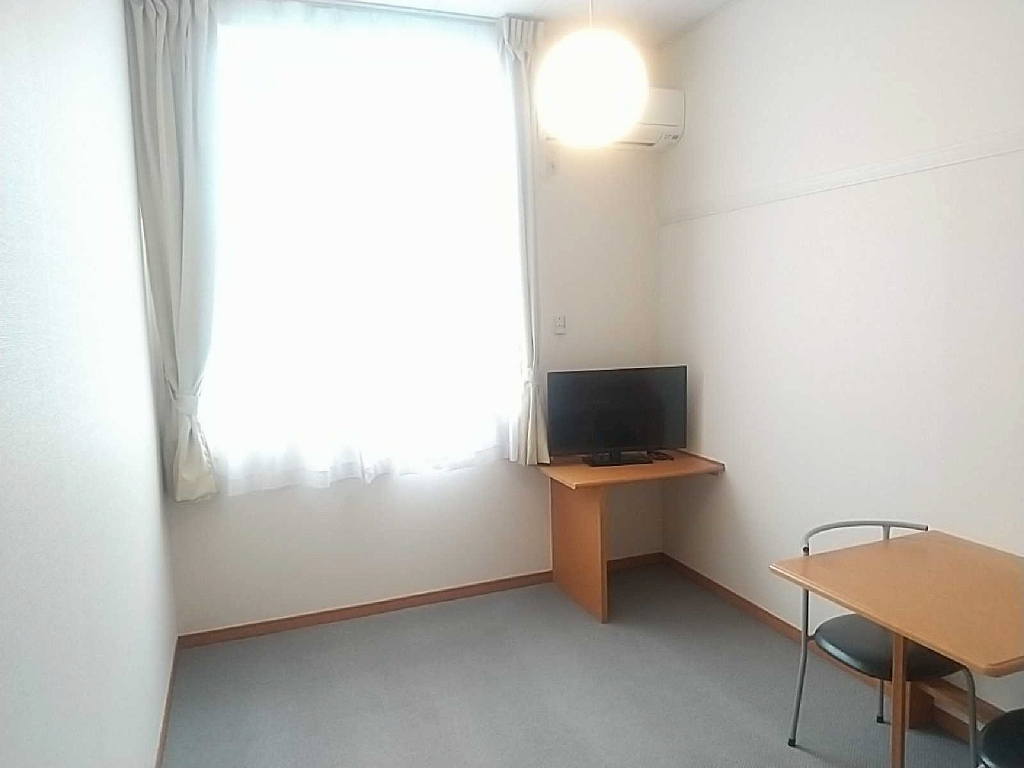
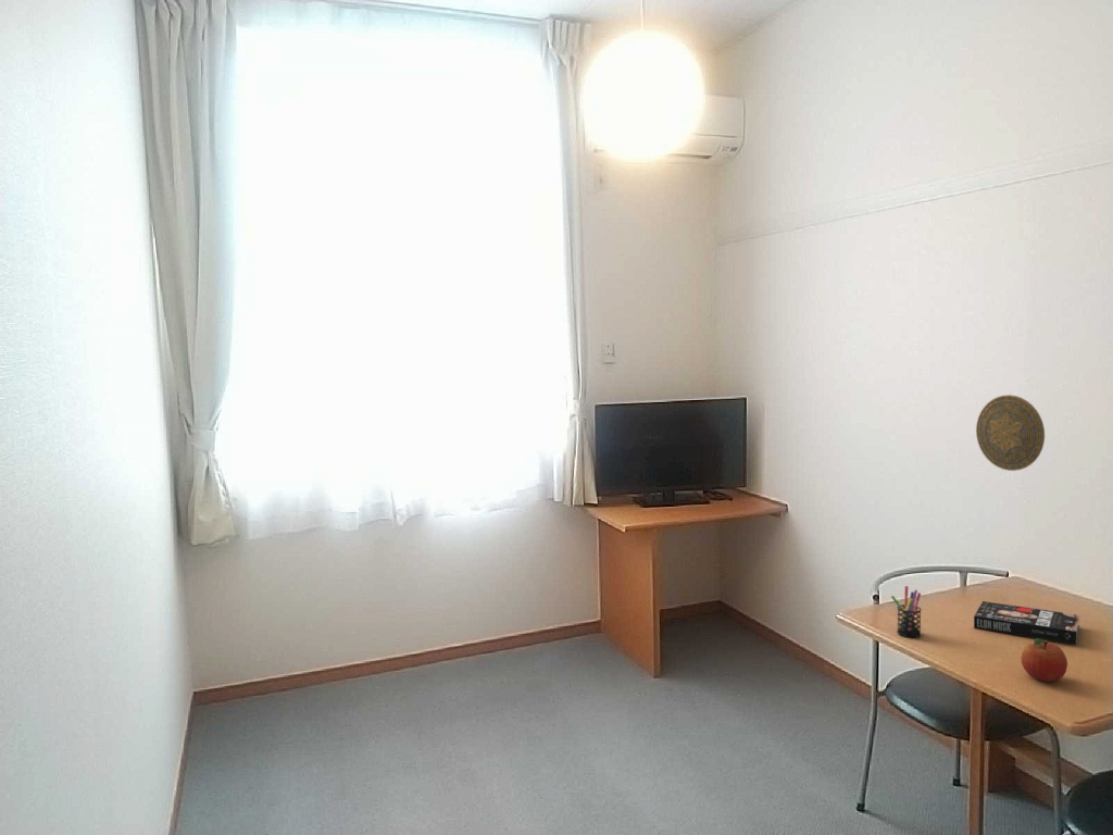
+ decorative plate [975,394,1046,472]
+ pen holder [890,585,923,638]
+ fruit [1020,638,1068,683]
+ book [973,600,1081,646]
